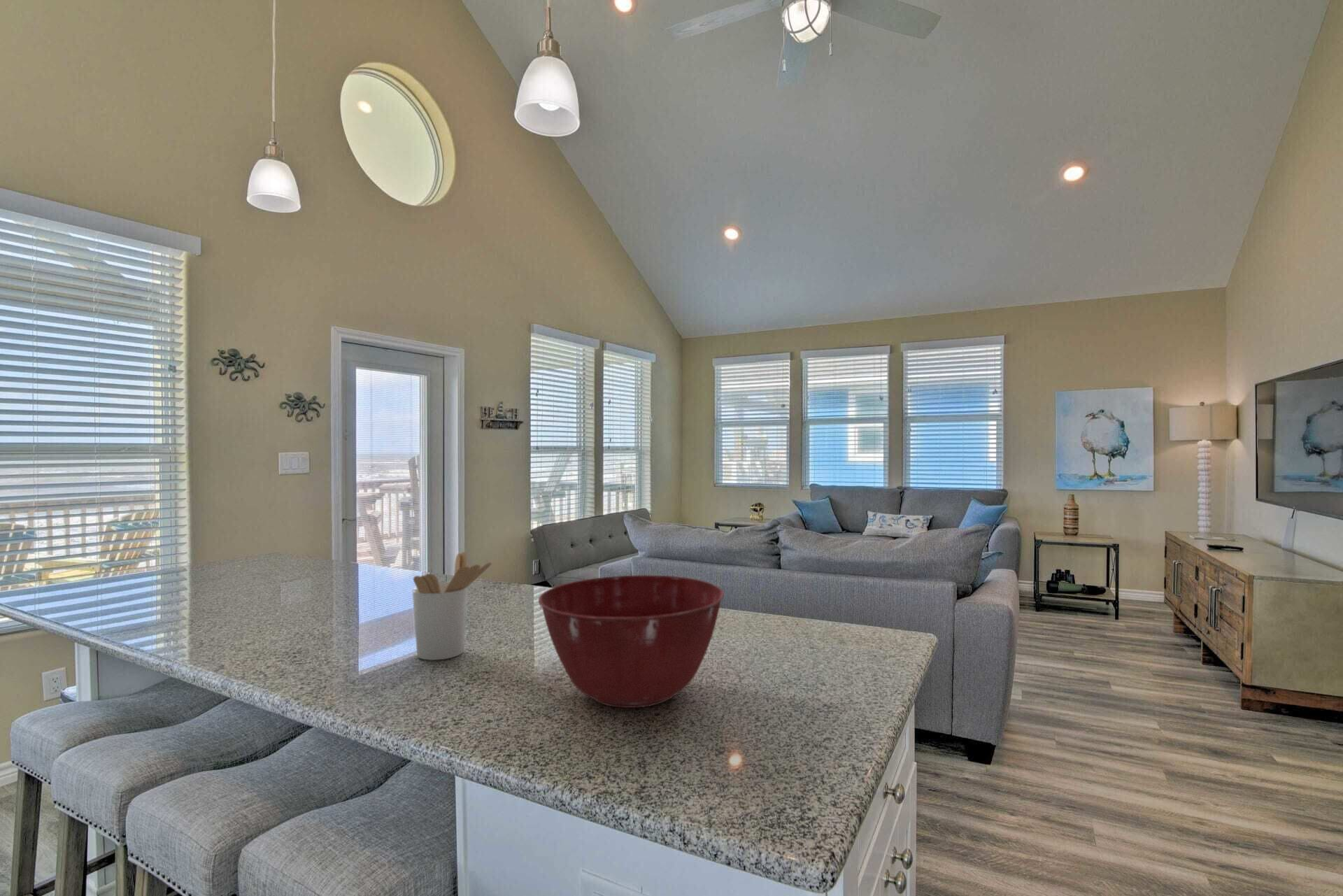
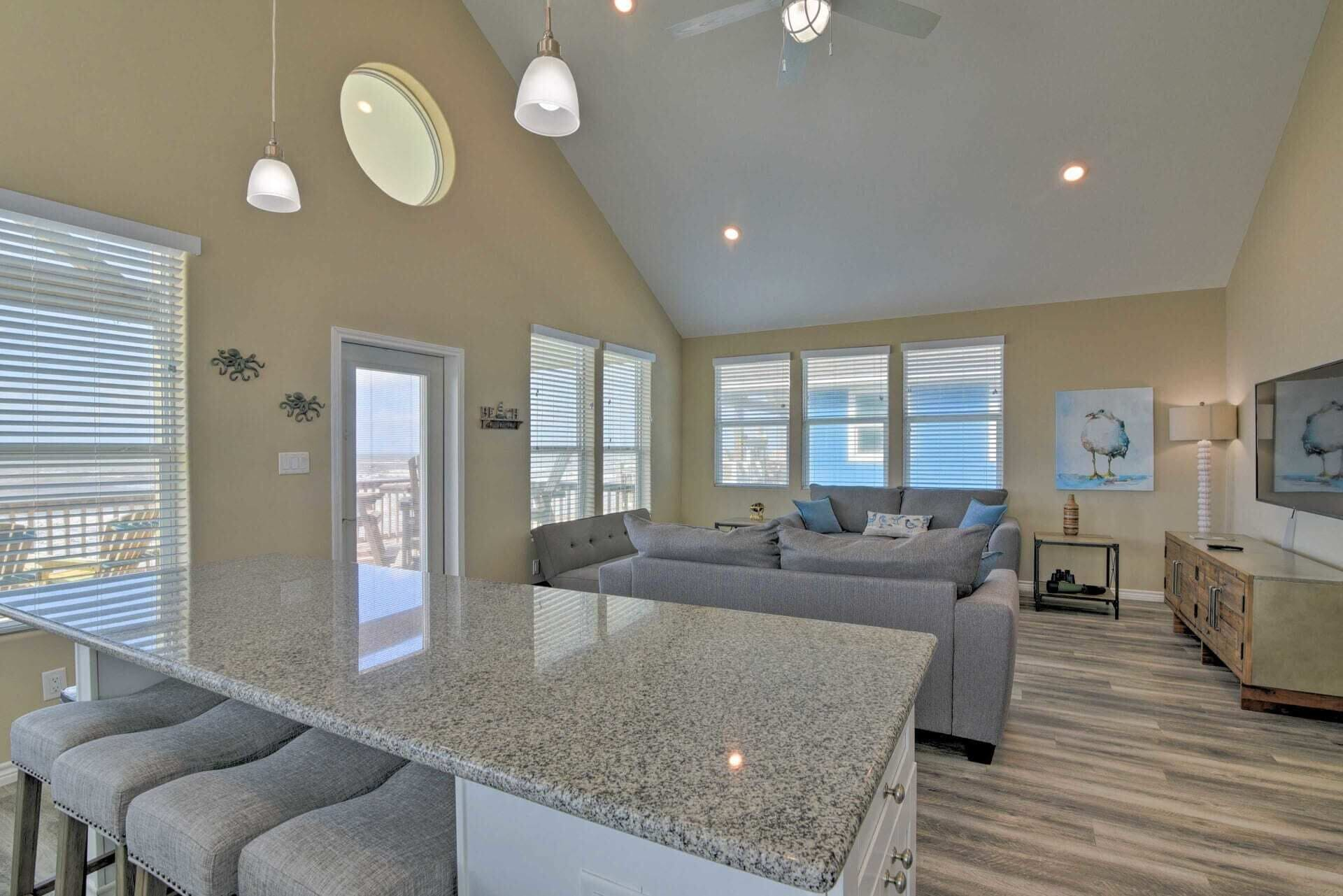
- mixing bowl [538,574,725,709]
- utensil holder [412,551,492,661]
